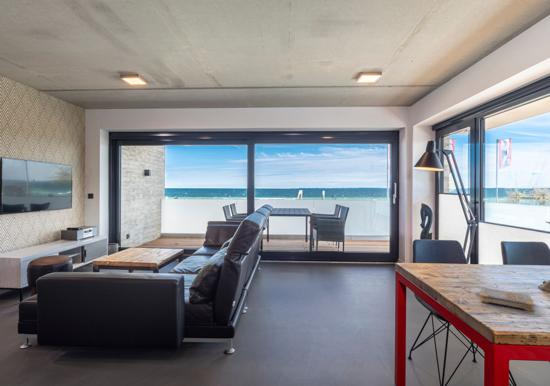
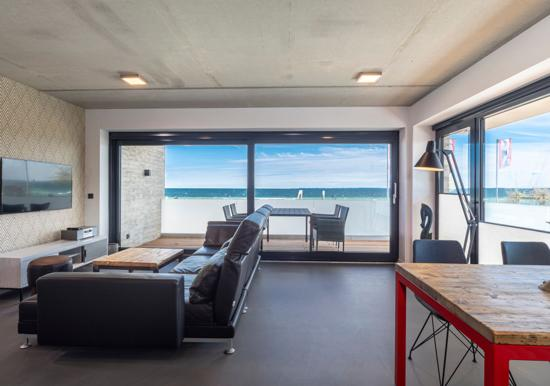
- book [474,286,535,313]
